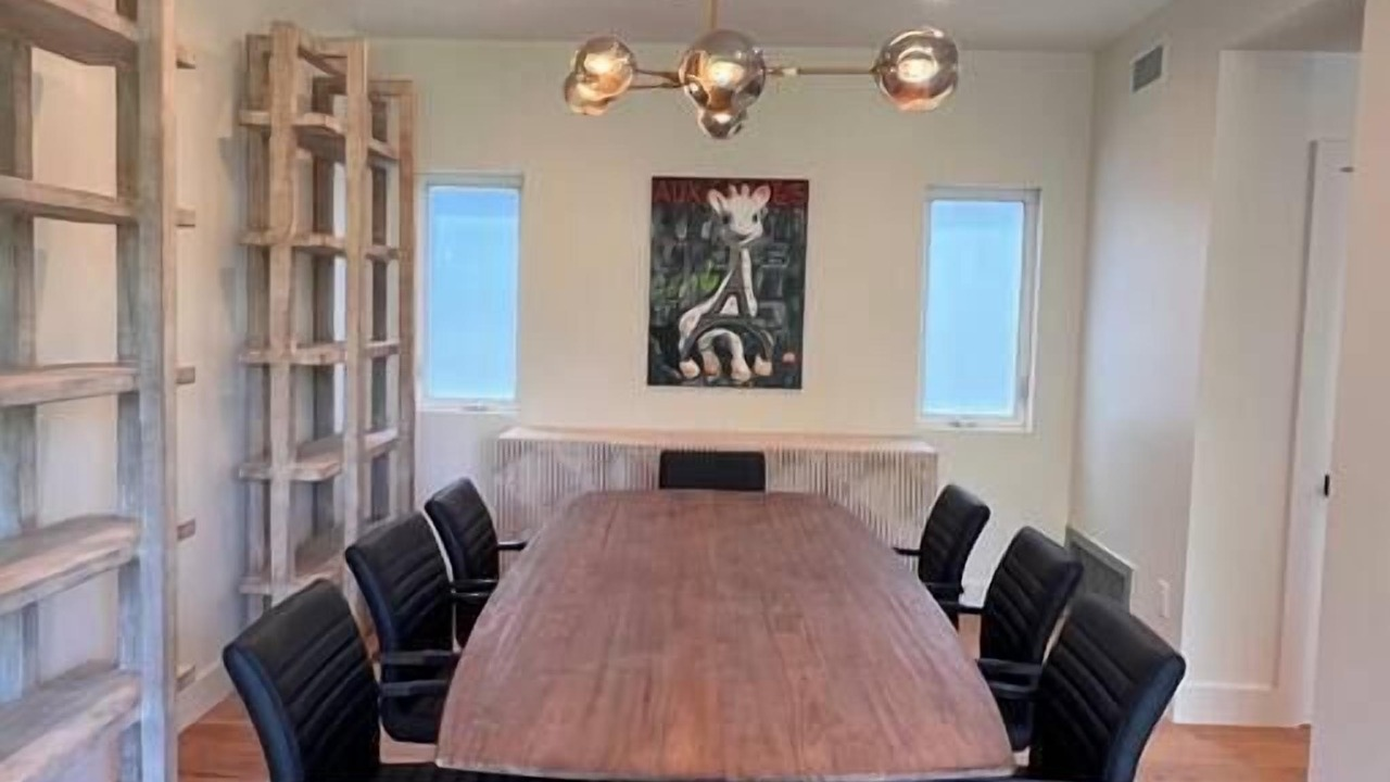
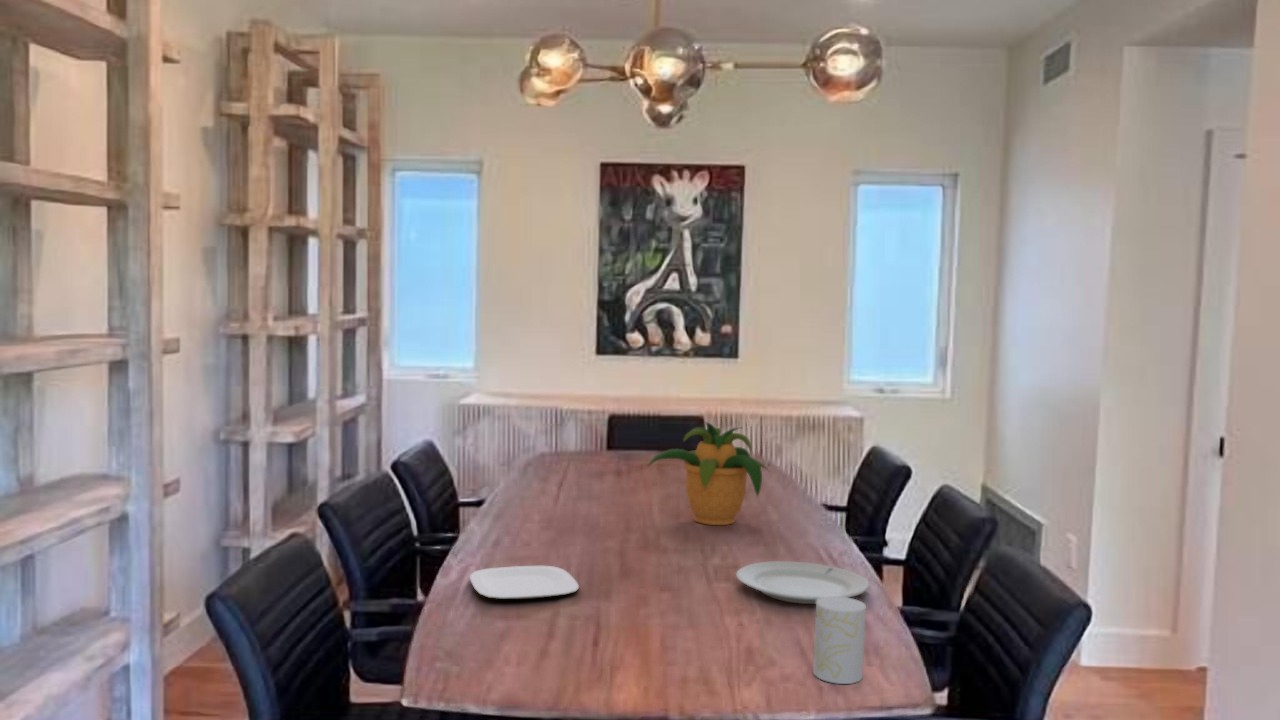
+ potted plant [645,421,770,526]
+ cup [812,596,867,685]
+ chinaware [735,560,870,605]
+ plate [469,565,580,600]
